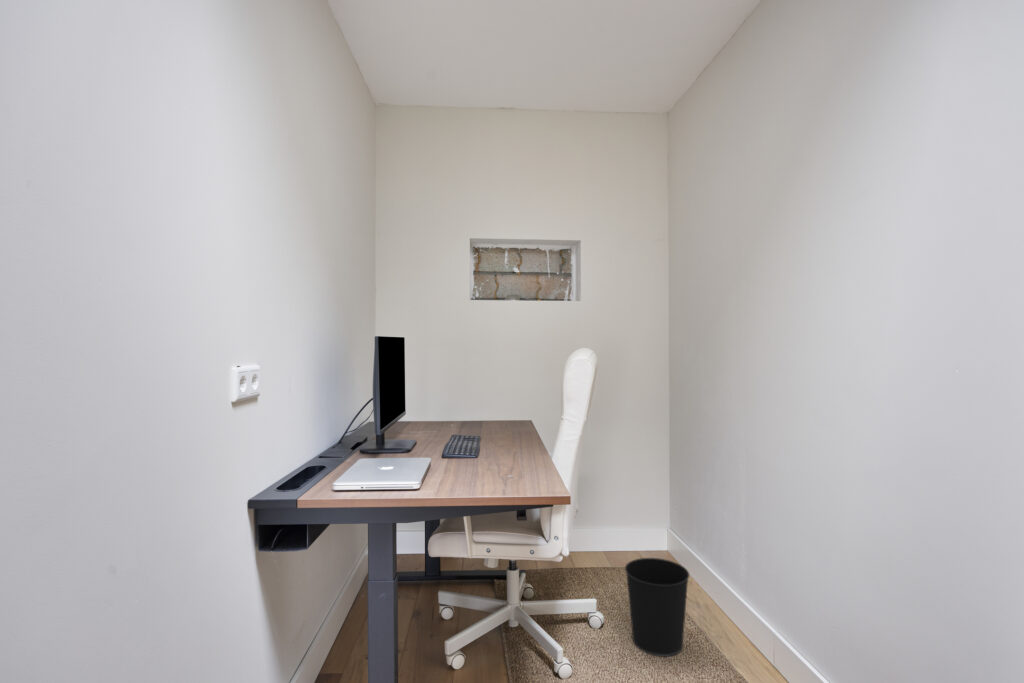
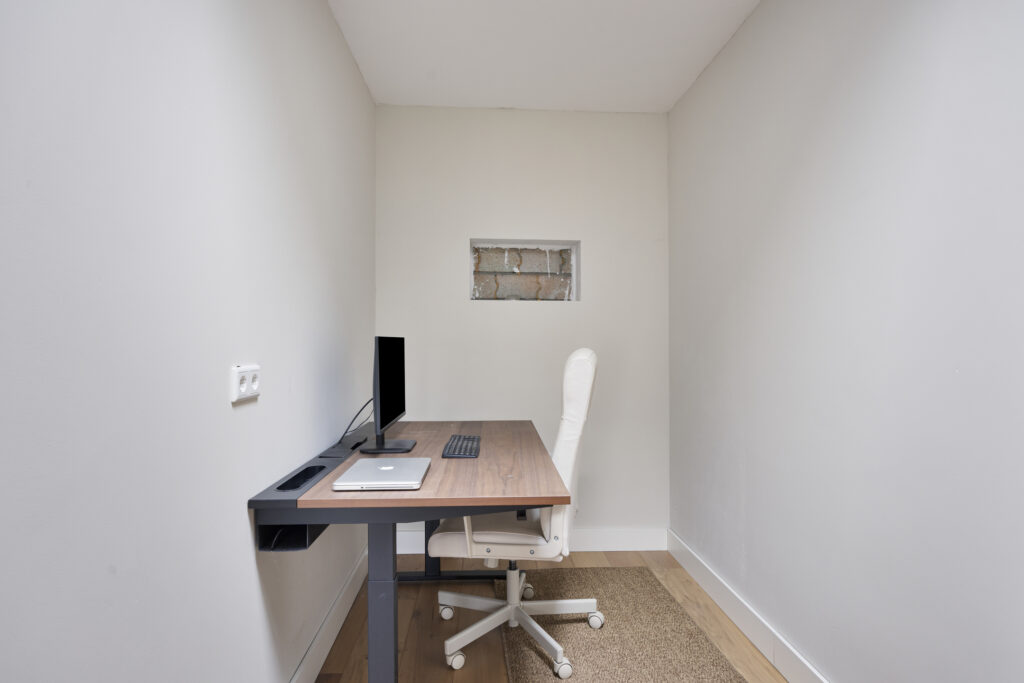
- wastebasket [624,557,690,658]
